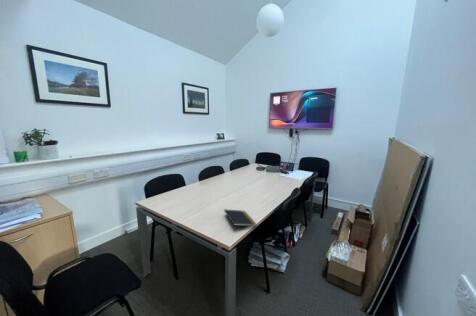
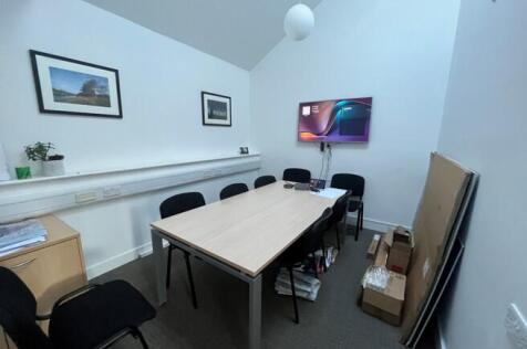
- notepad [223,208,258,231]
